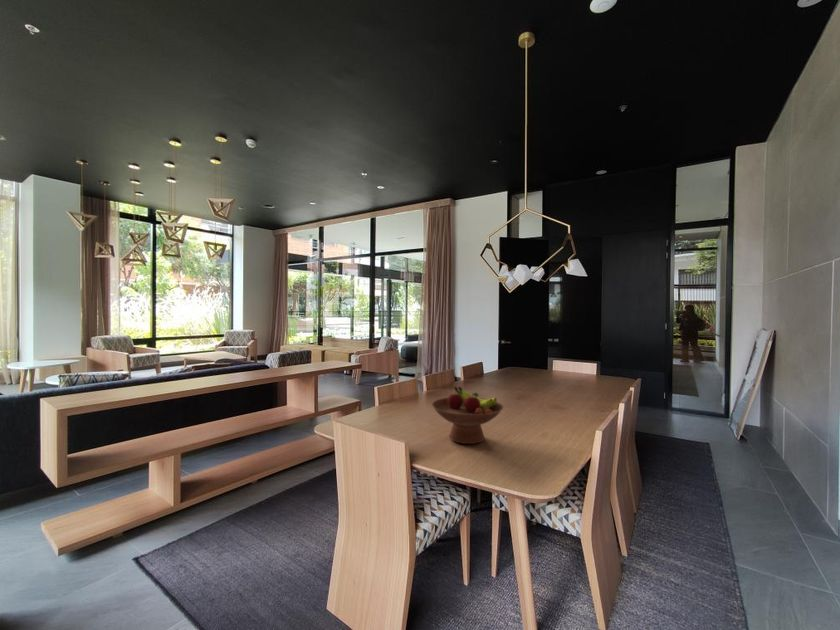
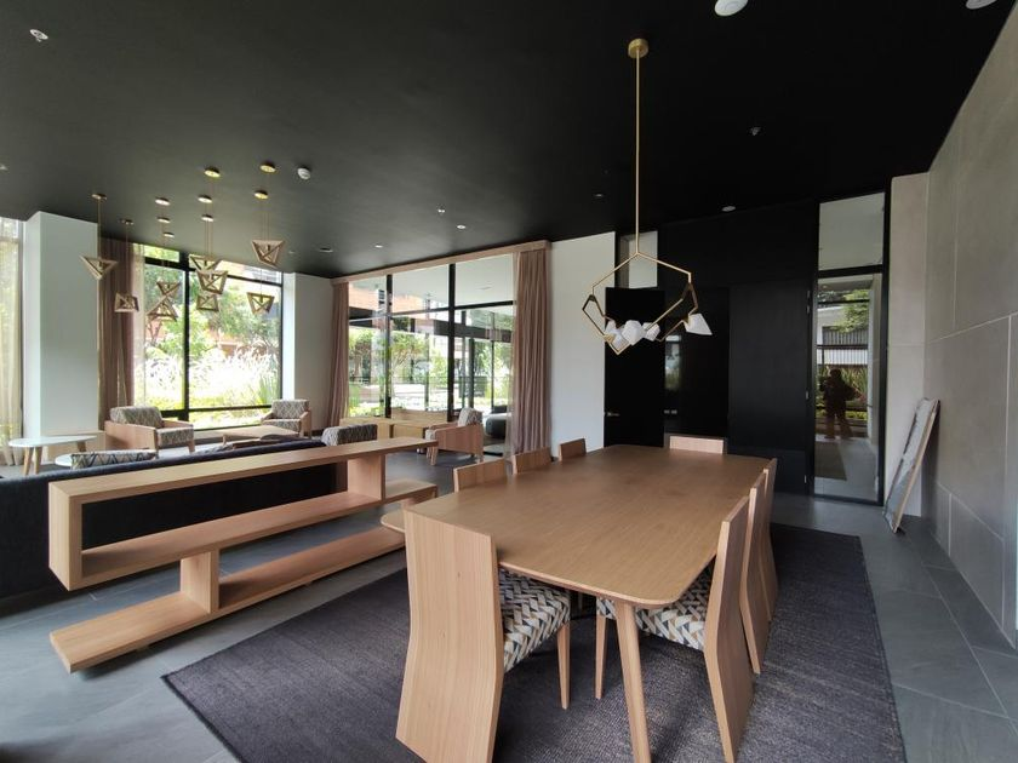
- fruit bowl [431,386,504,445]
